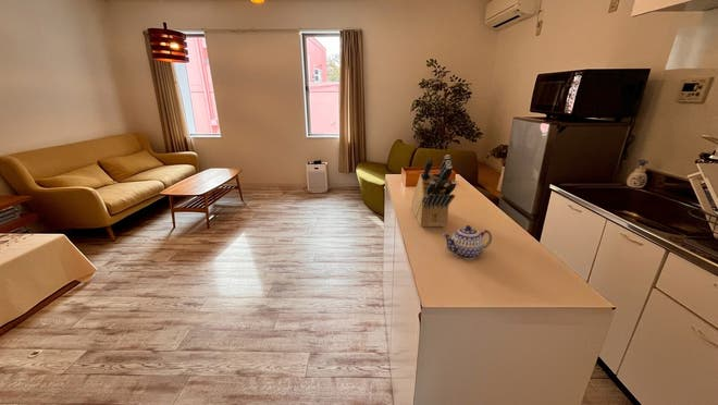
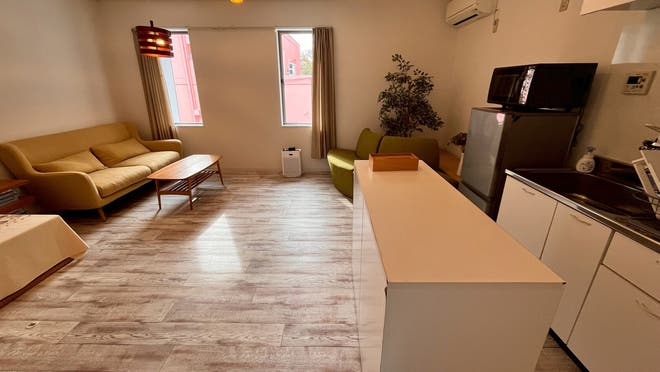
- teapot [442,224,493,260]
- knife block [410,154,457,228]
